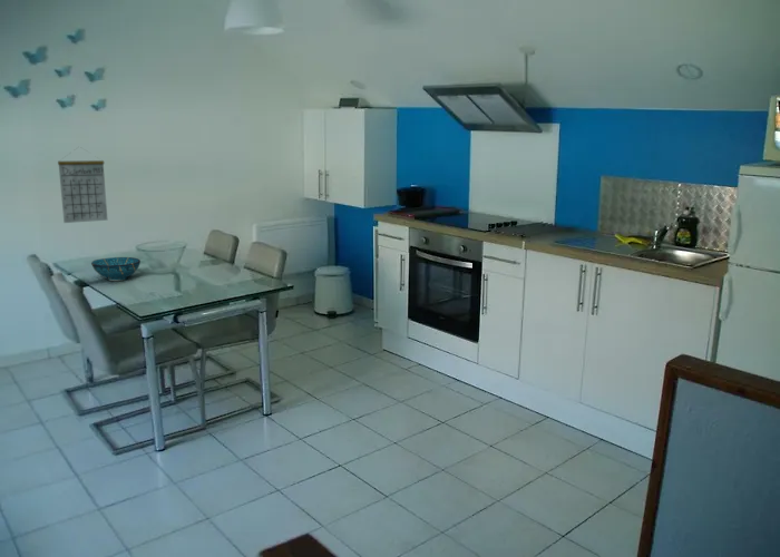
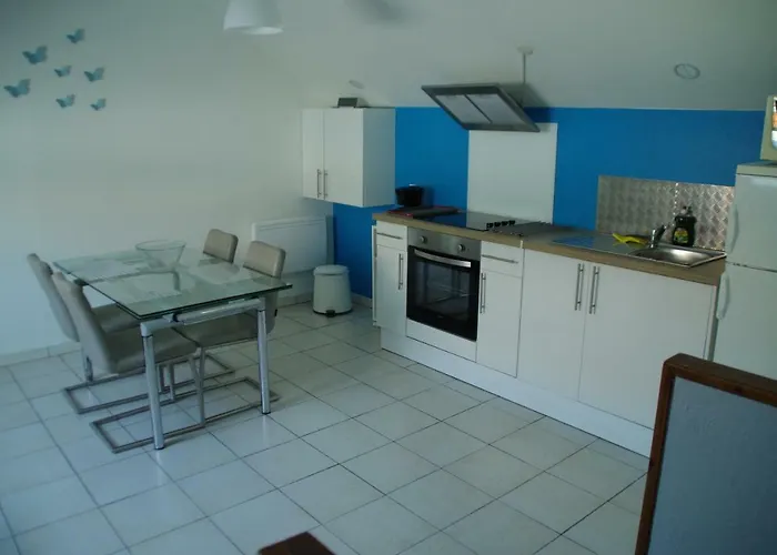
- calendar [57,147,108,224]
- decorative bowl [90,256,142,282]
